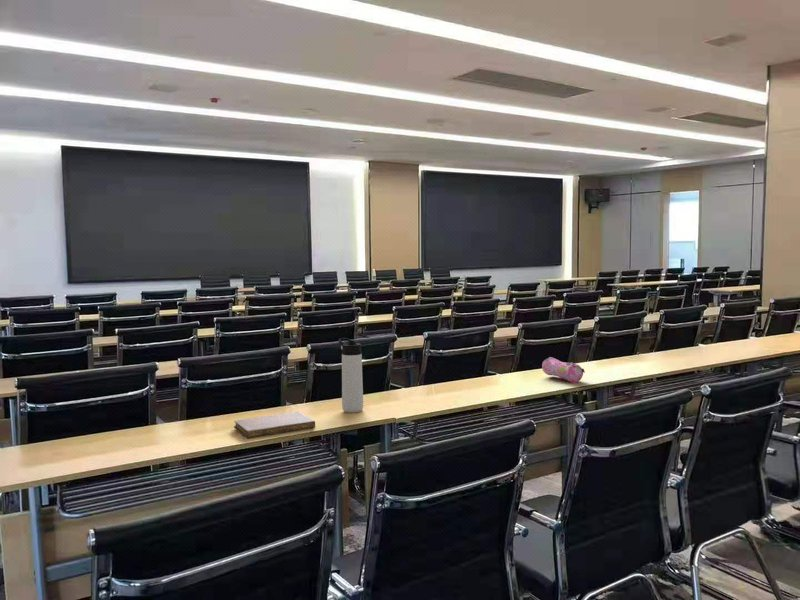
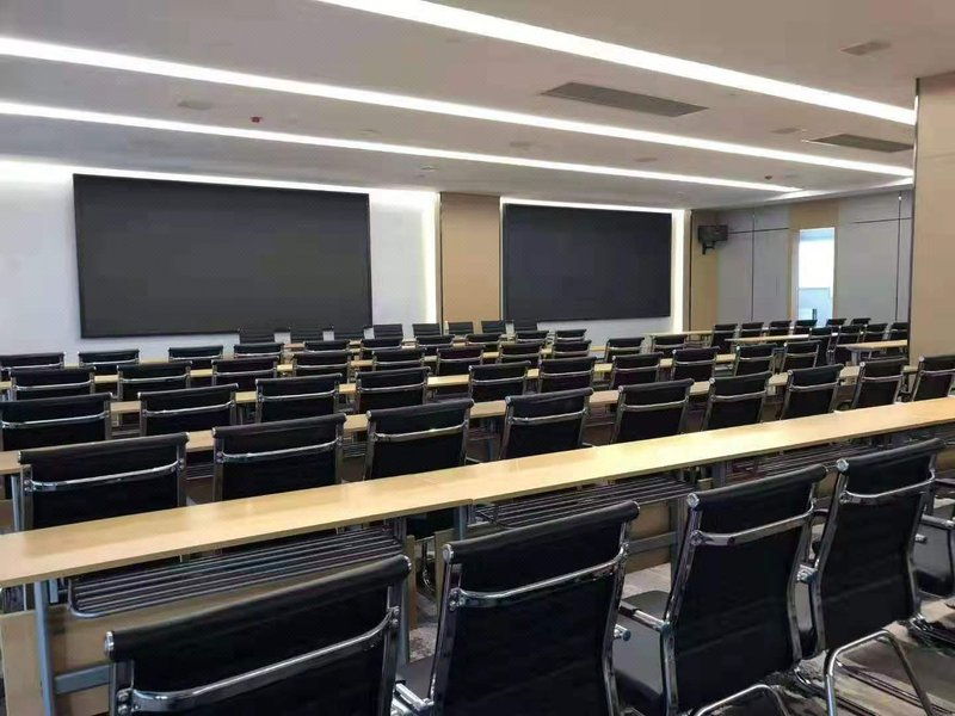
- pencil case [541,356,586,384]
- thermos bottle [338,337,364,414]
- notebook [233,411,316,439]
